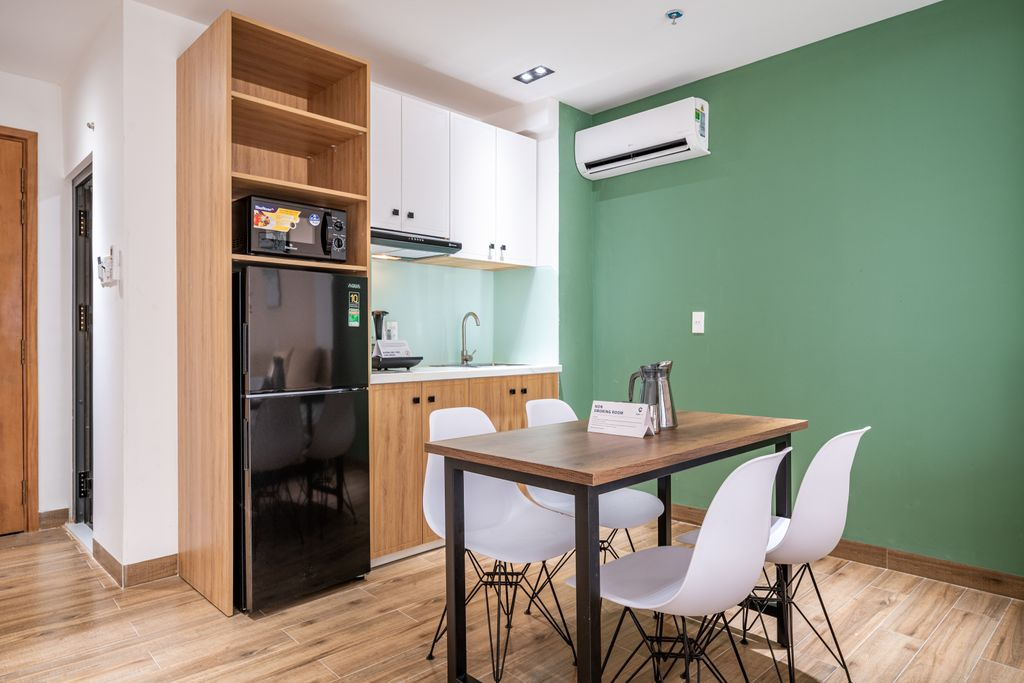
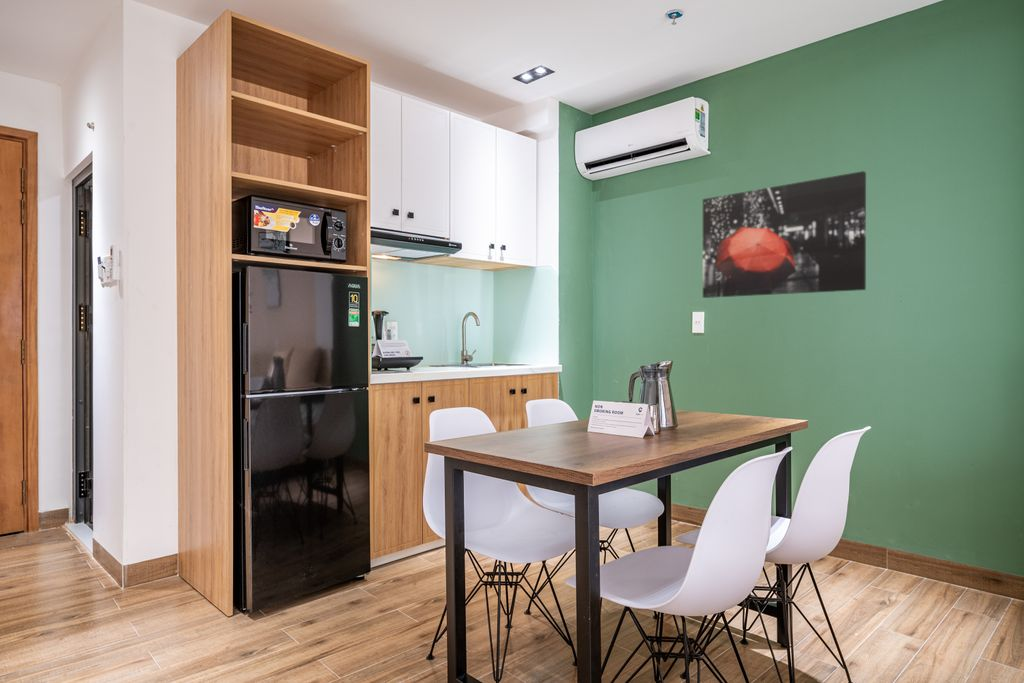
+ wall art [702,170,867,299]
